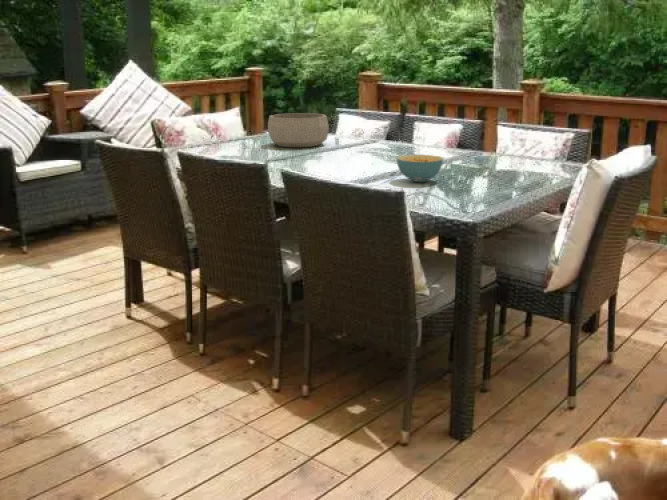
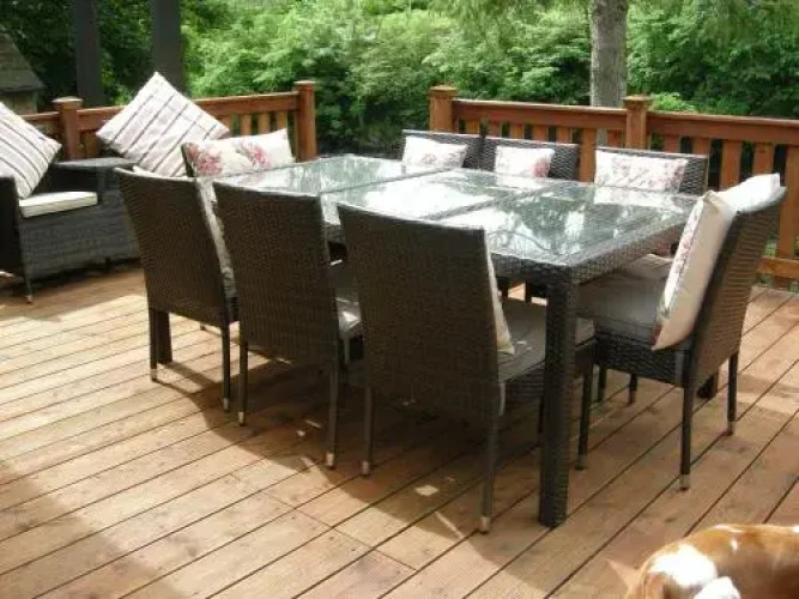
- cereal bowl [396,154,444,183]
- decorative bowl [267,112,330,148]
